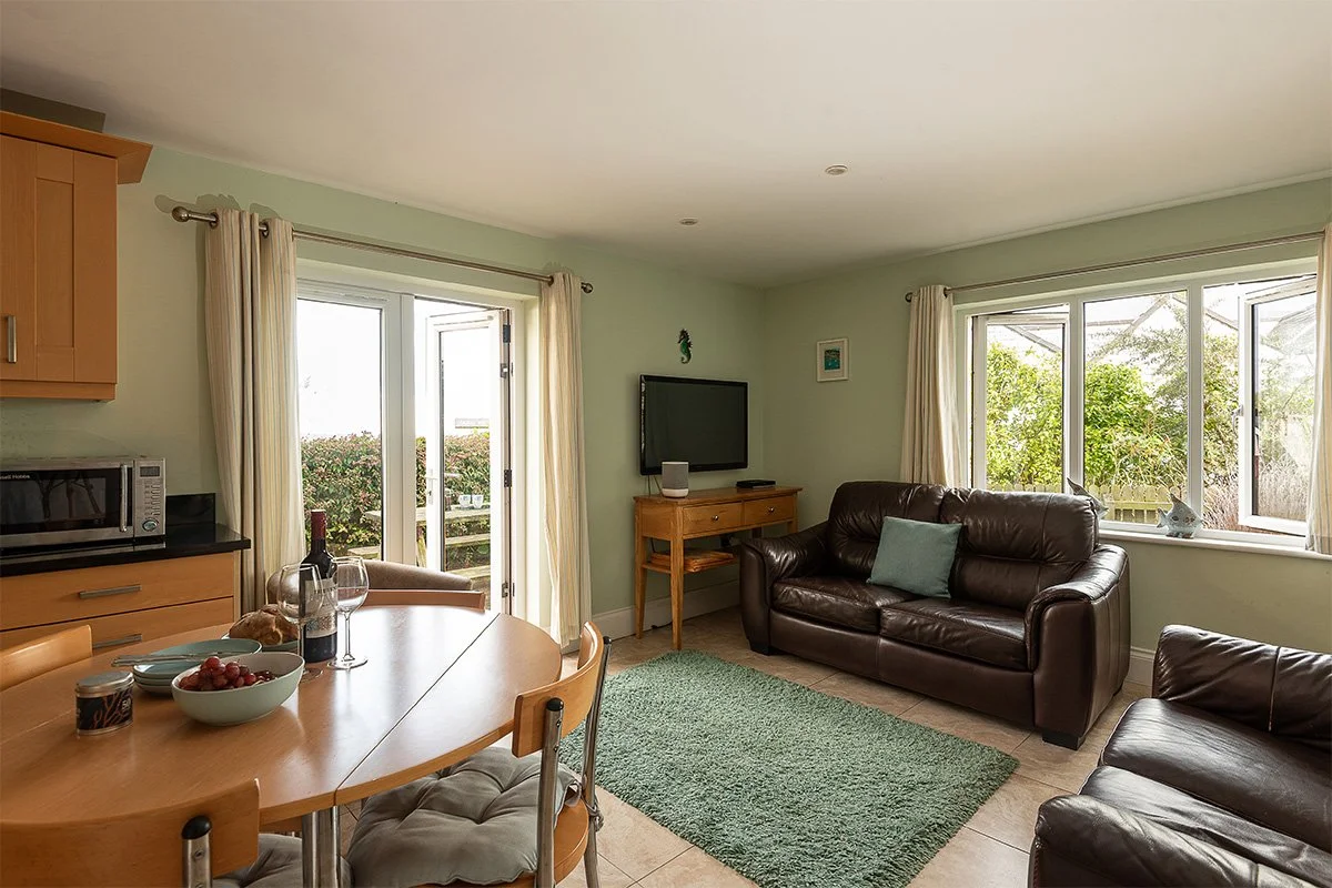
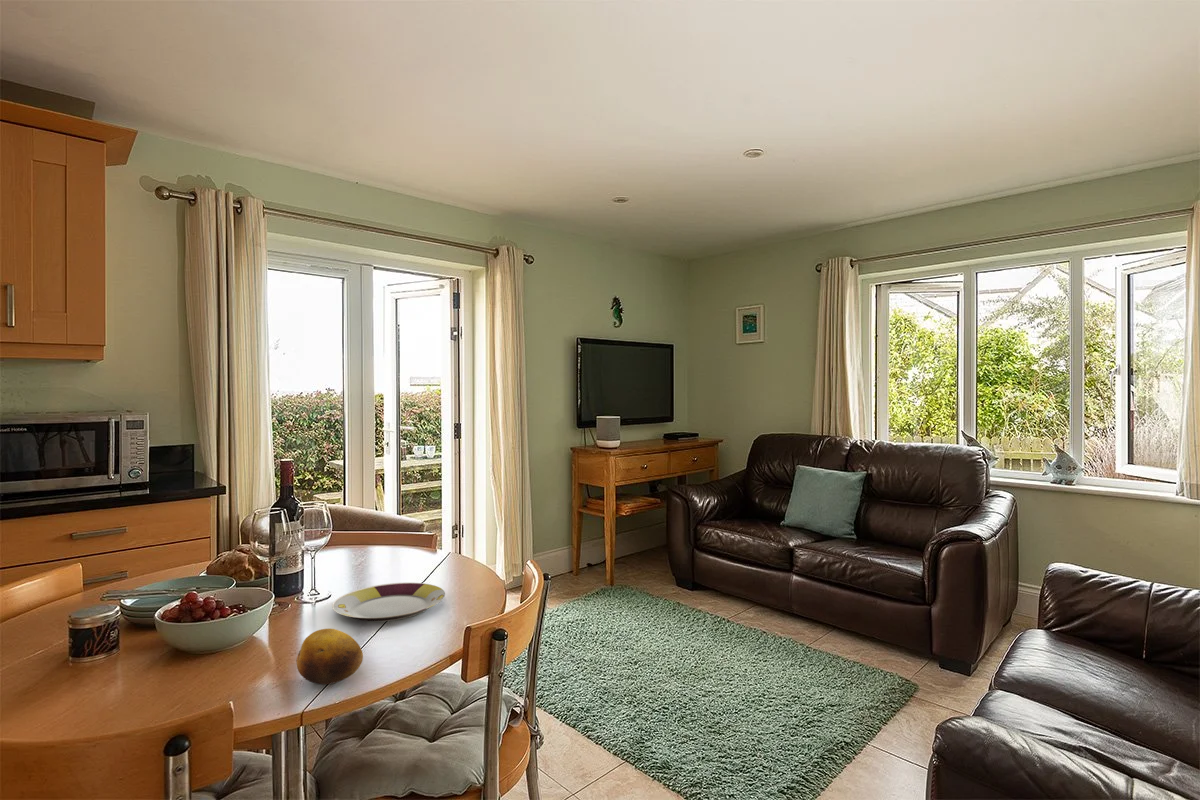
+ fruit [296,628,364,685]
+ plate [331,582,446,623]
